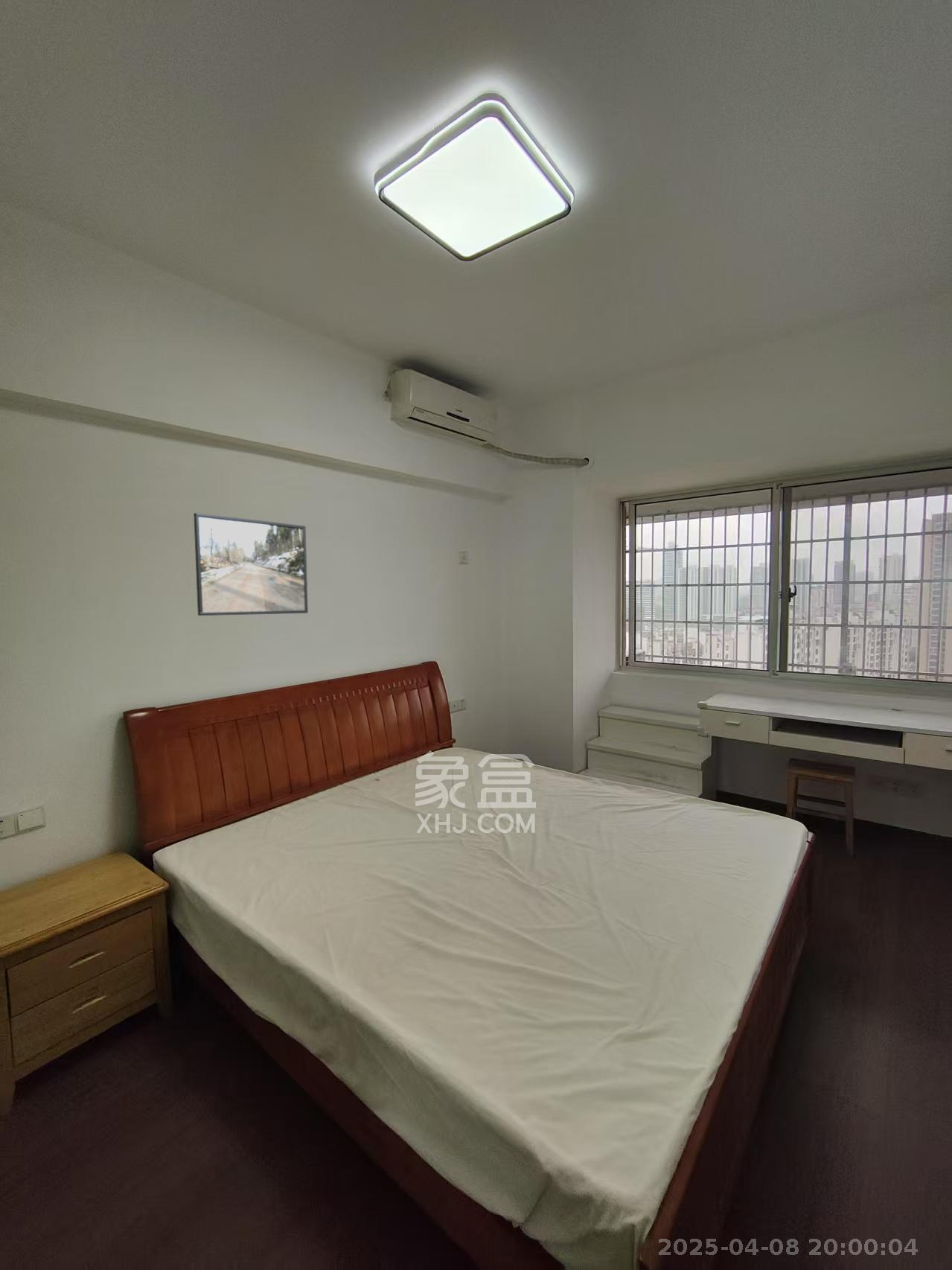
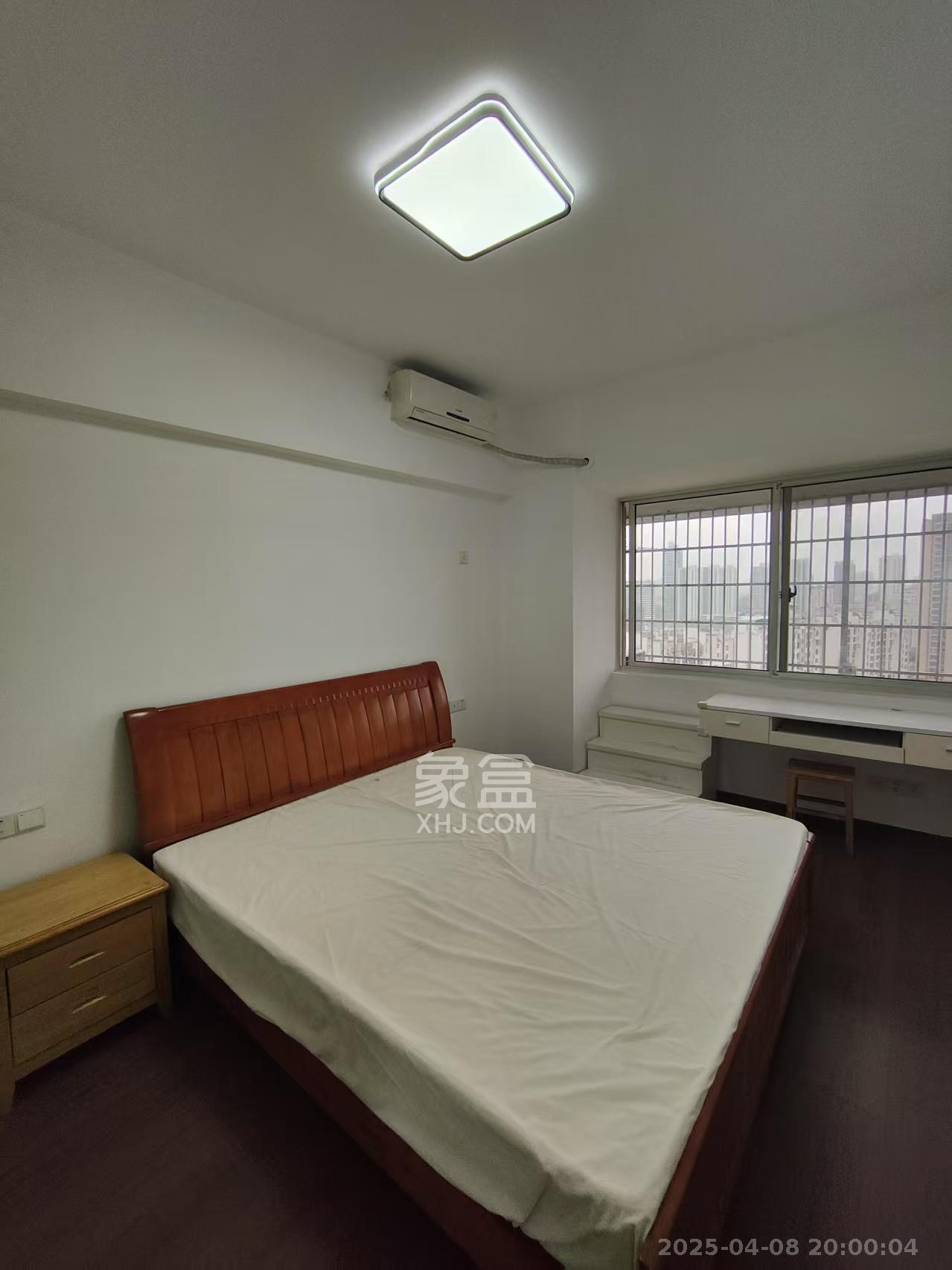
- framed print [193,512,309,616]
